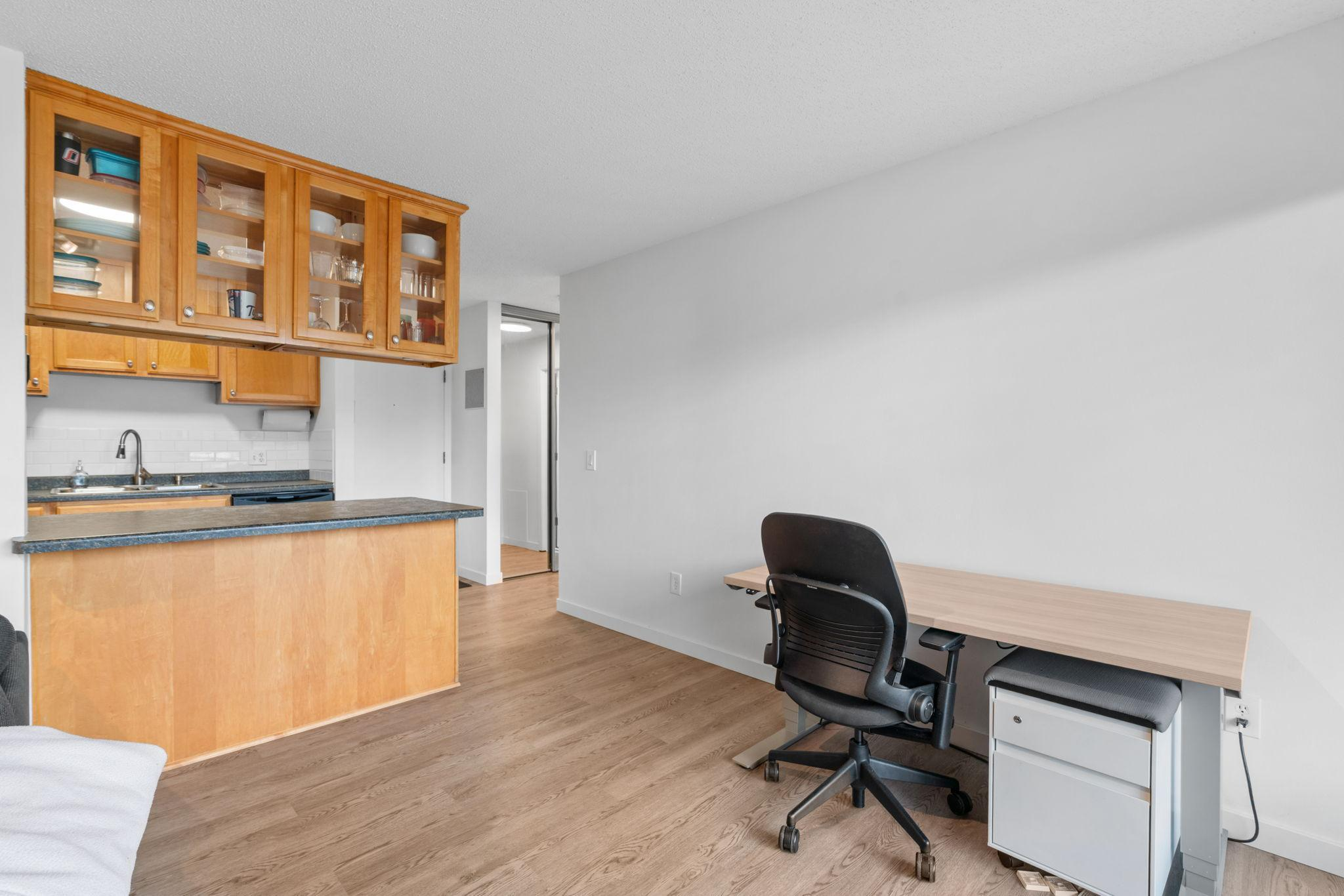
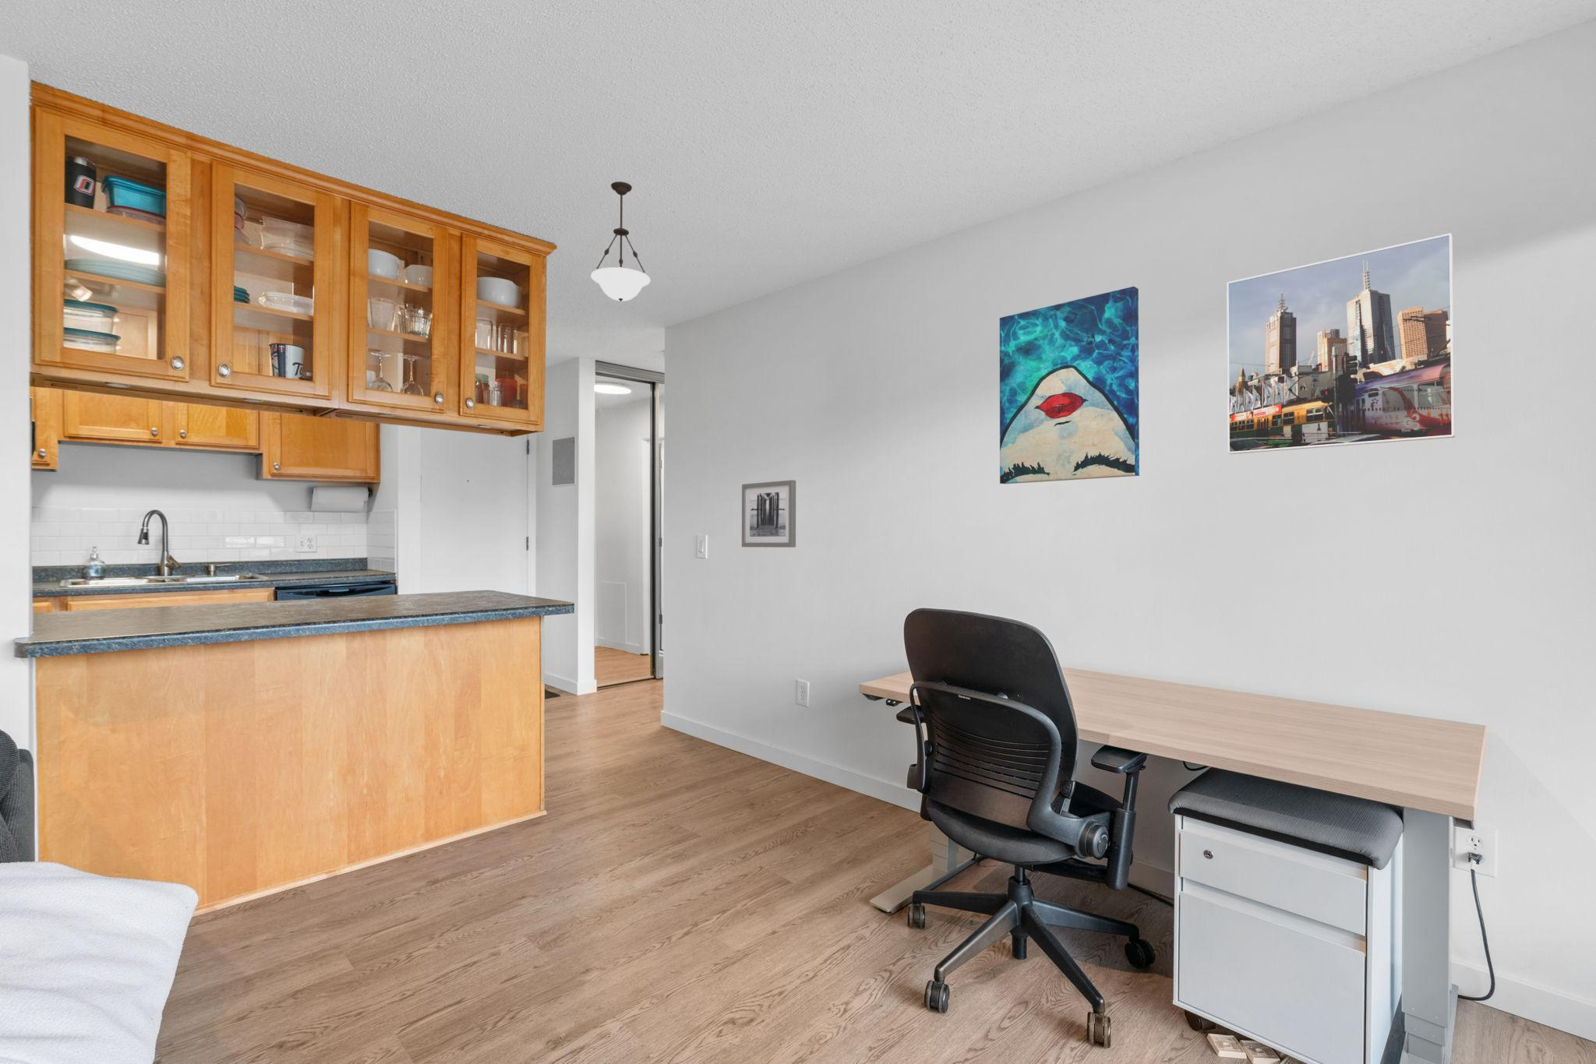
+ wall art [999,286,1140,484]
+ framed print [1226,232,1456,455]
+ pendant light [590,180,652,303]
+ wall art [741,479,797,549]
